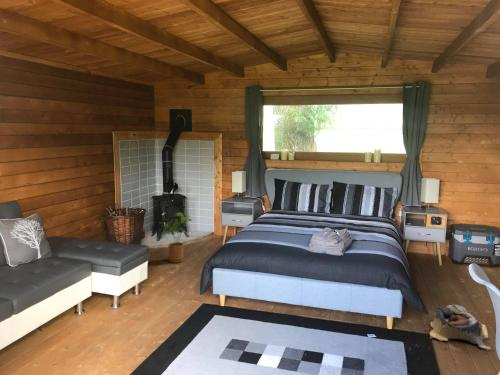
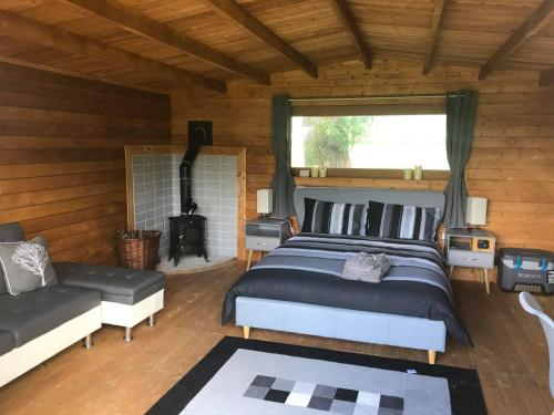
- bag [429,304,492,351]
- house plant [163,212,193,264]
